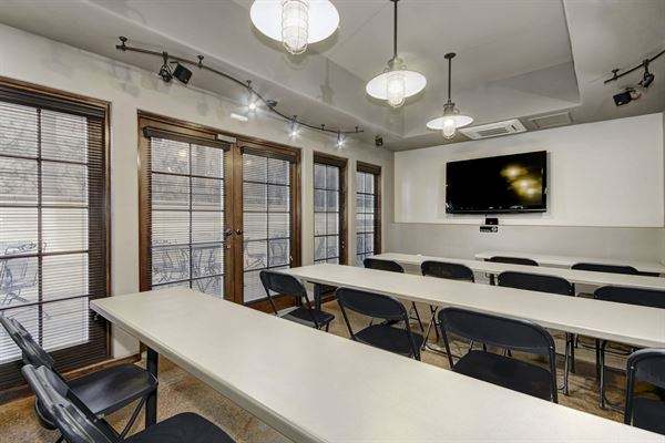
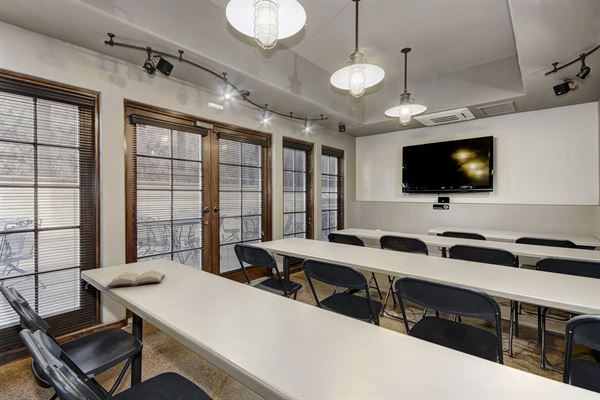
+ hardback book [106,269,166,288]
